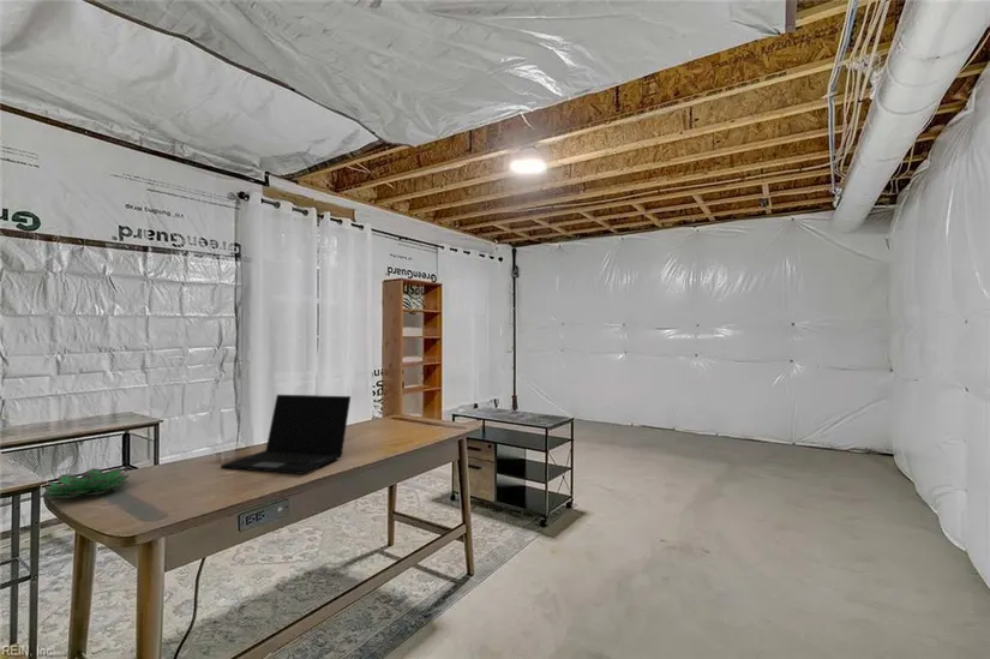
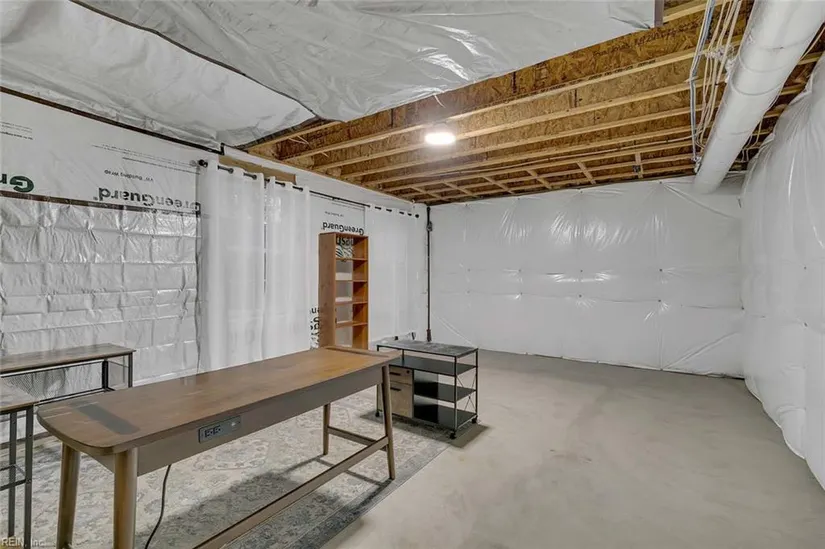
- laptop [220,394,352,475]
- succulent plant [42,467,131,499]
